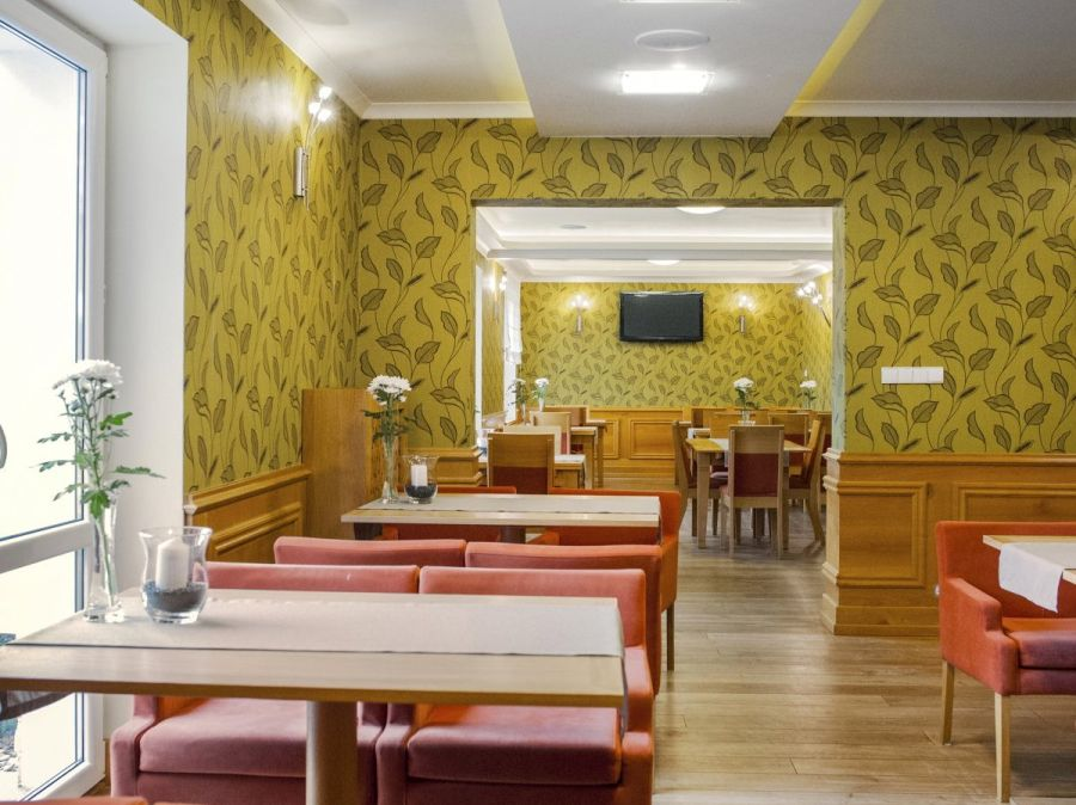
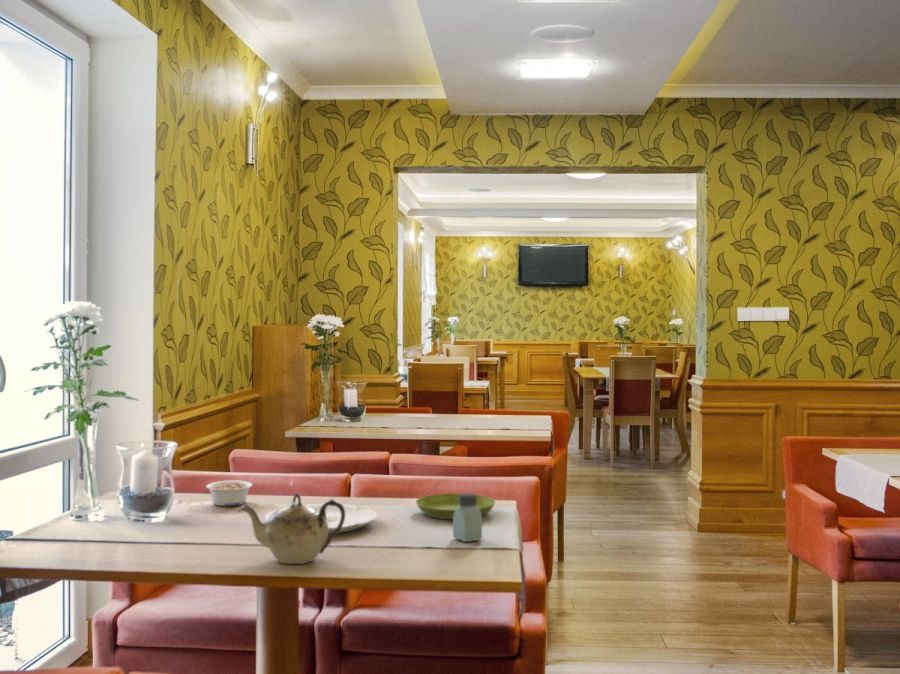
+ legume [205,479,254,507]
+ teapot [237,492,345,565]
+ saucer [415,493,496,520]
+ plate [264,503,378,535]
+ saltshaker [452,492,483,543]
